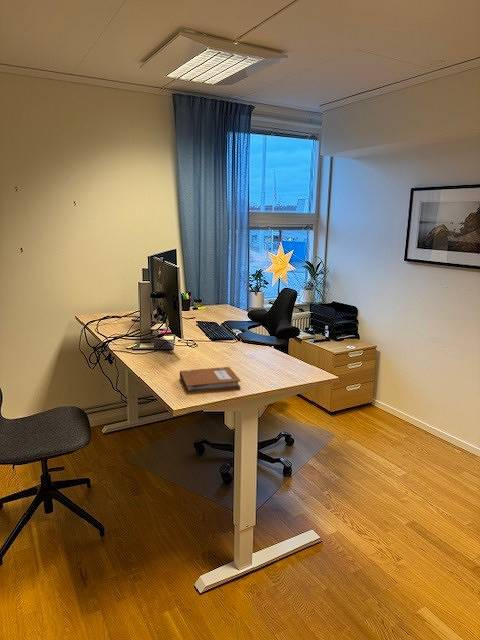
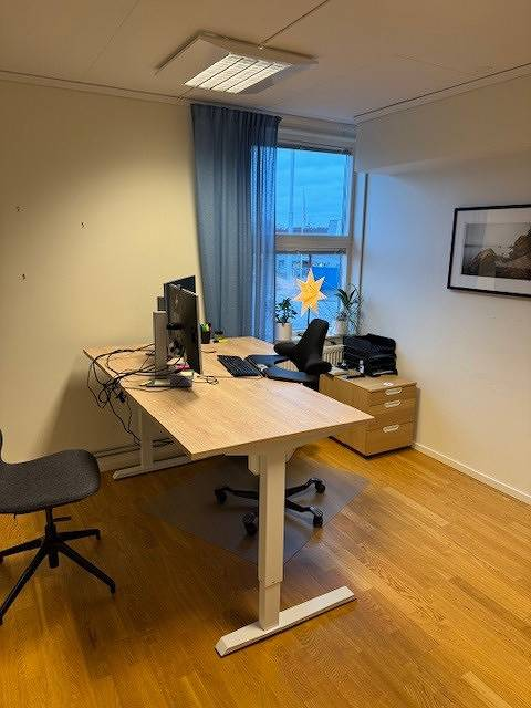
- notebook [179,366,242,394]
